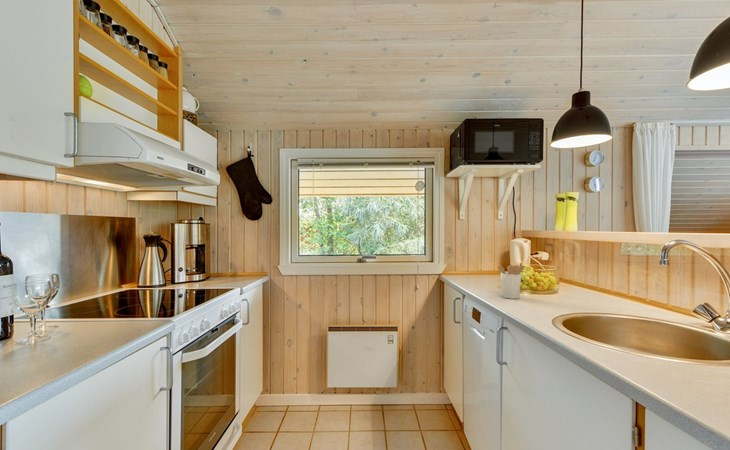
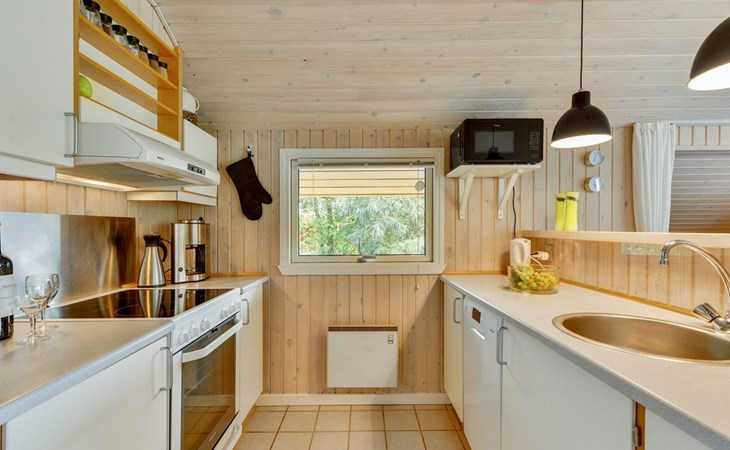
- utensil holder [496,261,526,300]
